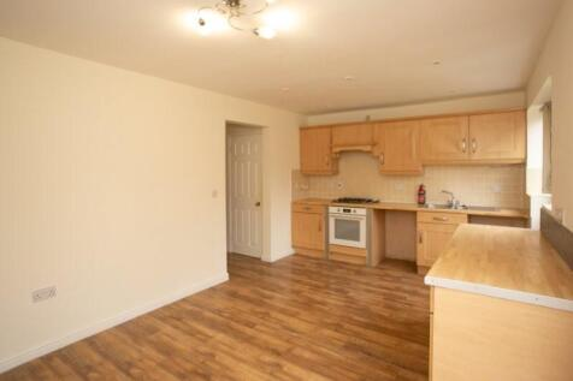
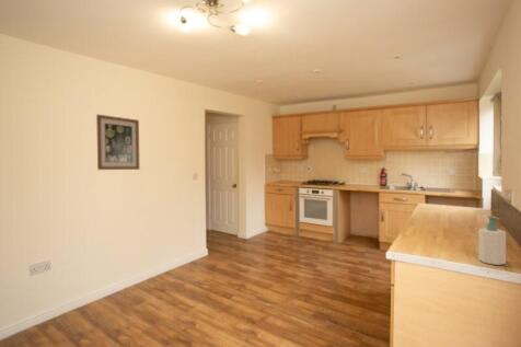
+ wall art [95,114,141,171]
+ soap bottle [478,215,507,266]
